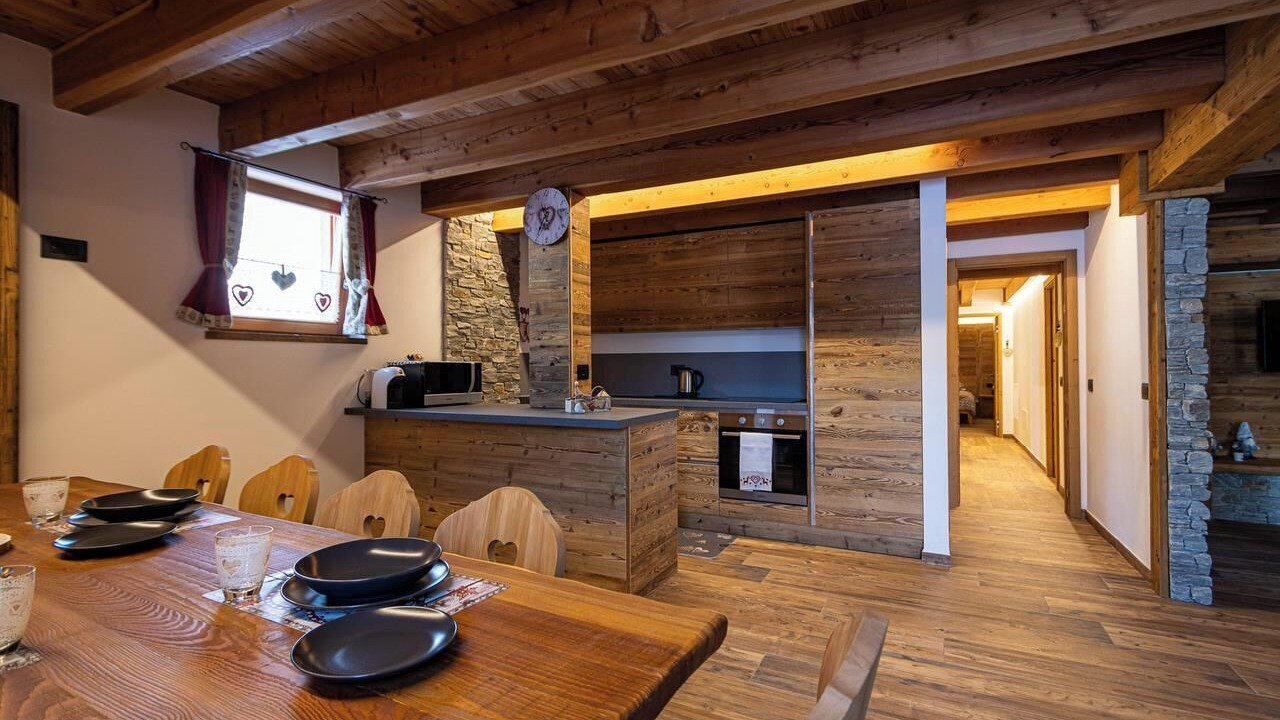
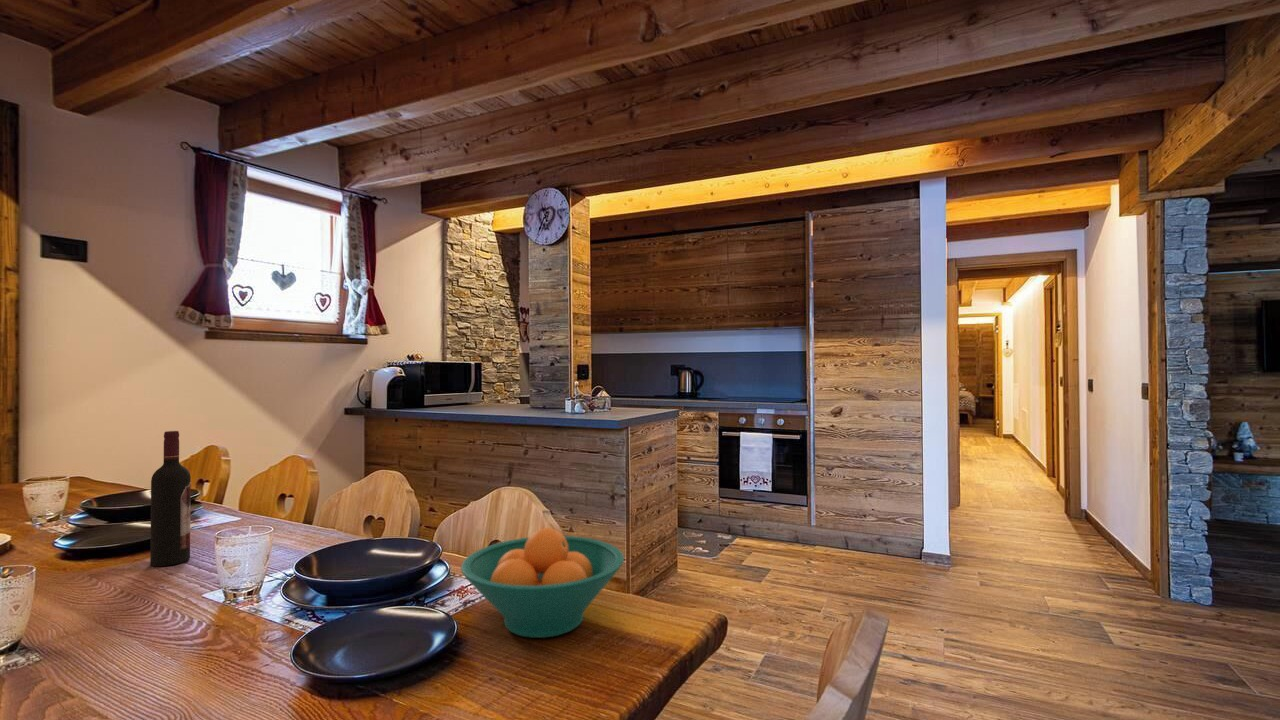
+ wine bottle [149,430,192,567]
+ fruit bowl [460,527,625,639]
